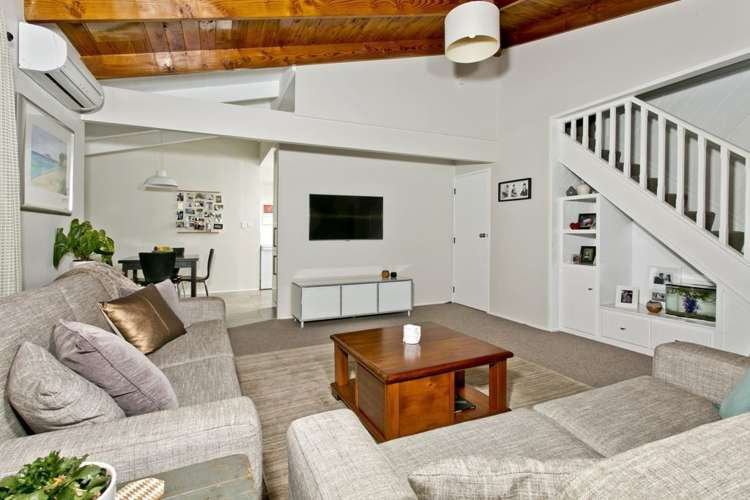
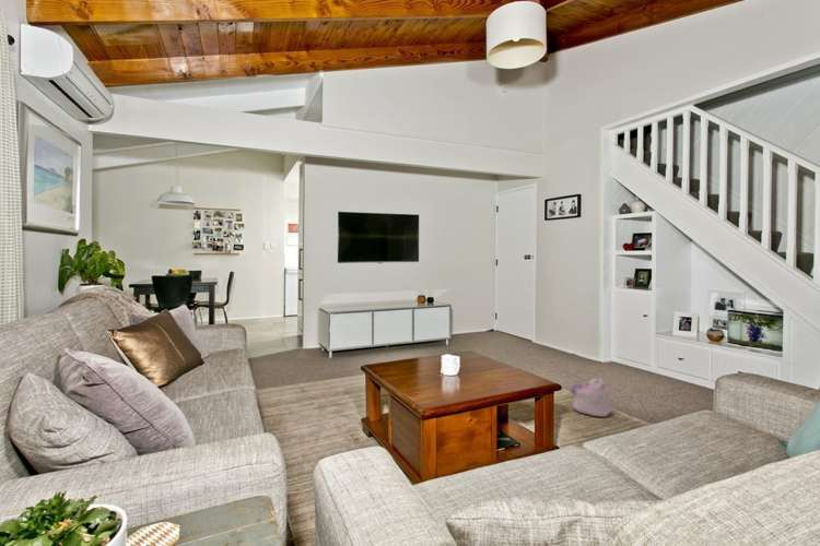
+ plush toy [570,377,613,418]
